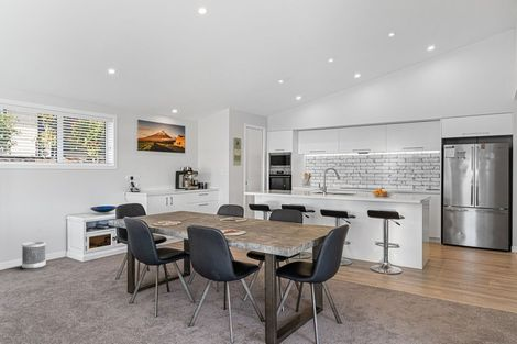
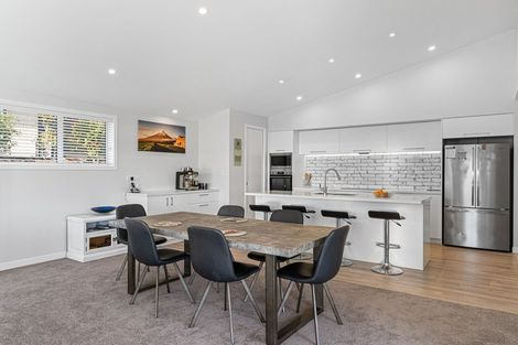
- wastebasket [21,241,47,269]
